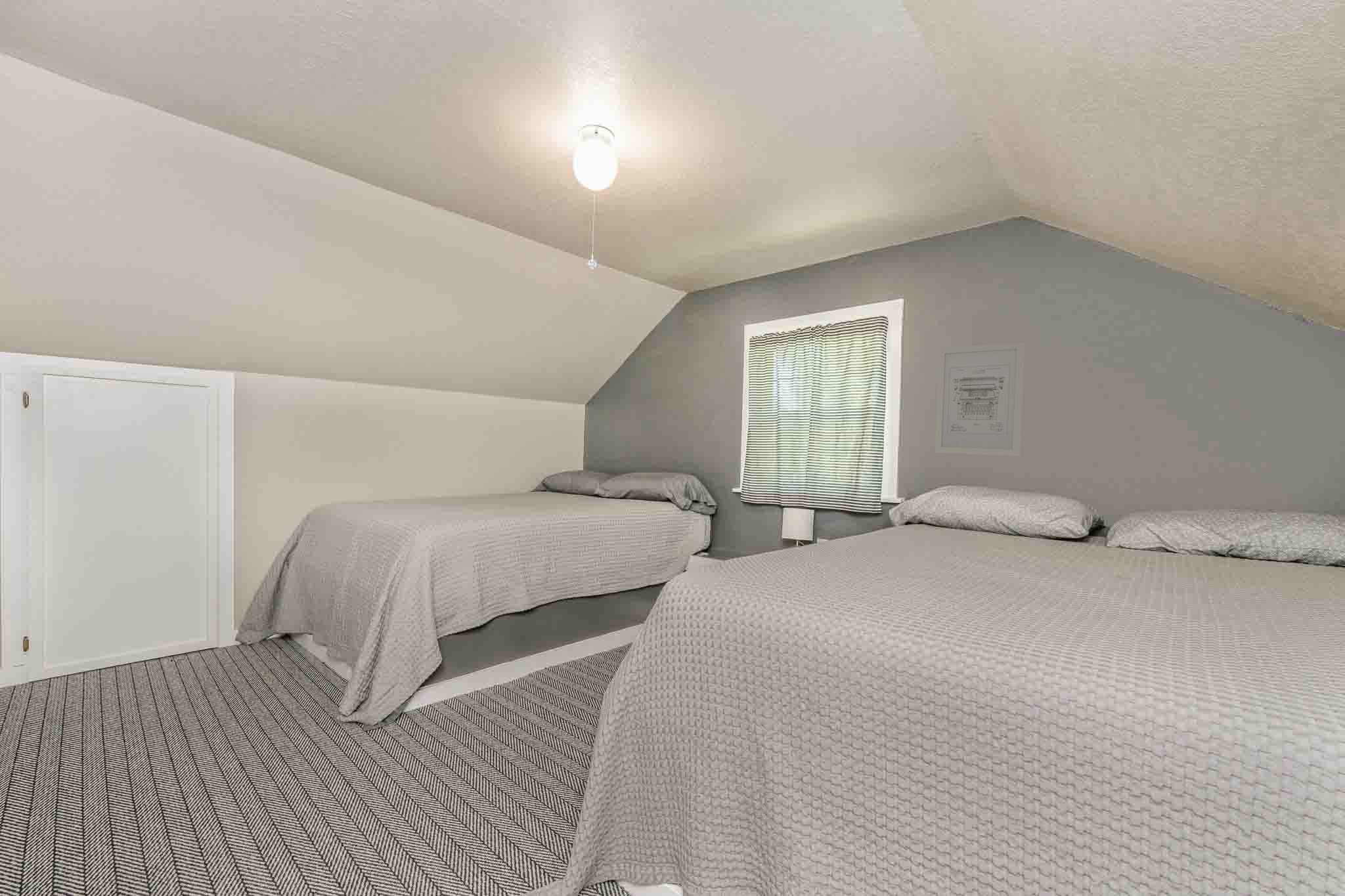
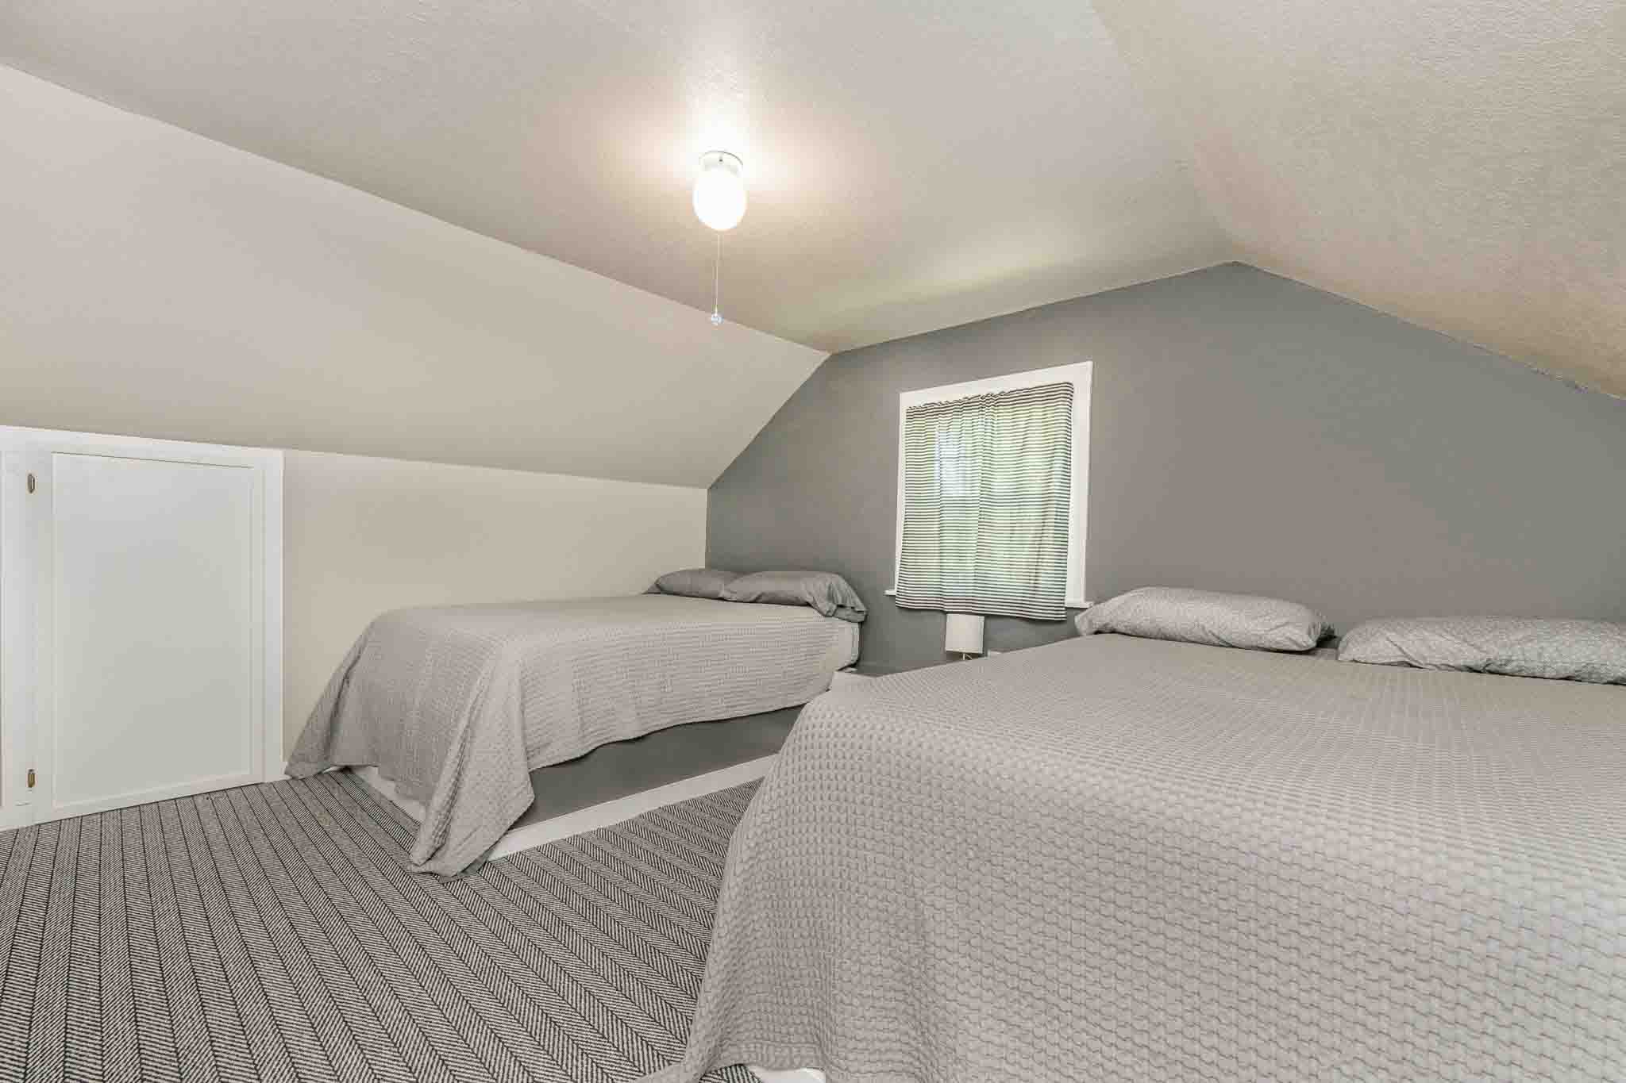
- wall art [935,341,1026,457]
